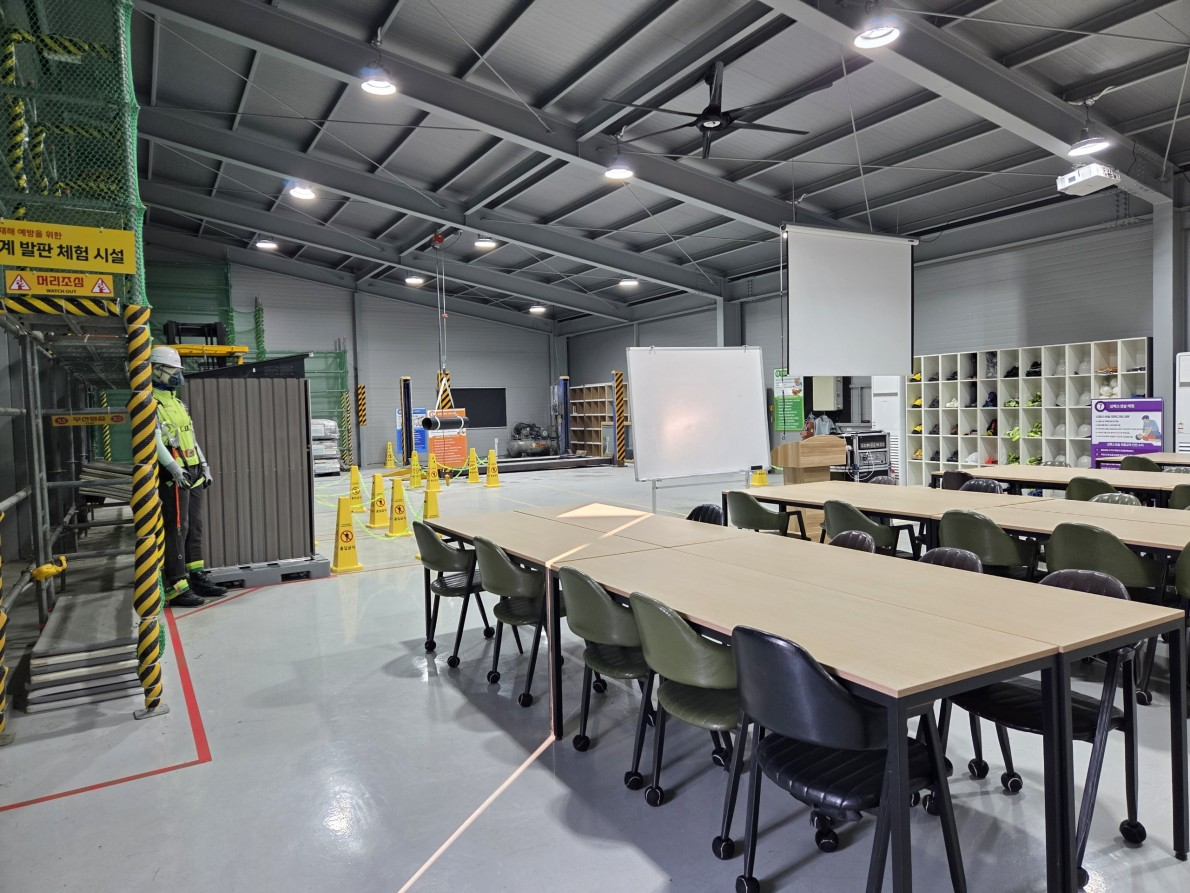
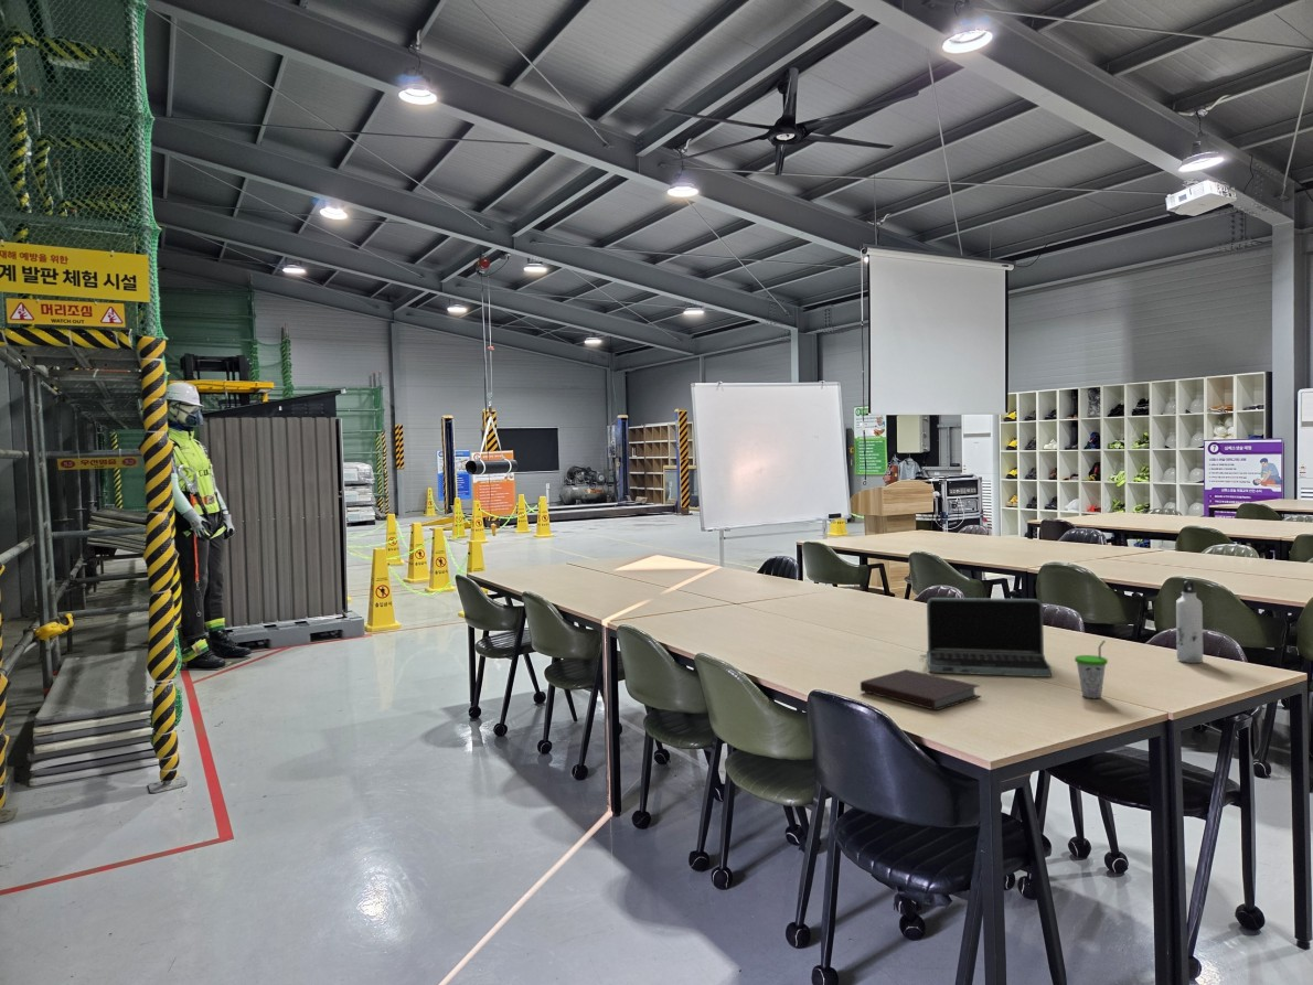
+ cup [1074,639,1109,699]
+ laptop [919,597,1053,678]
+ notebook [860,668,982,711]
+ water bottle [1175,579,1204,664]
